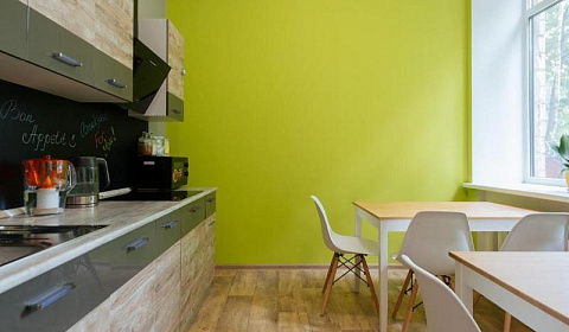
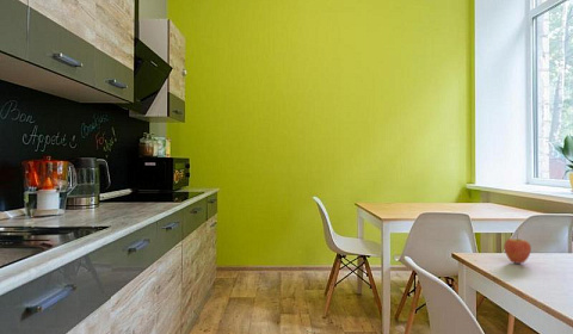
+ fruit [503,233,532,265]
